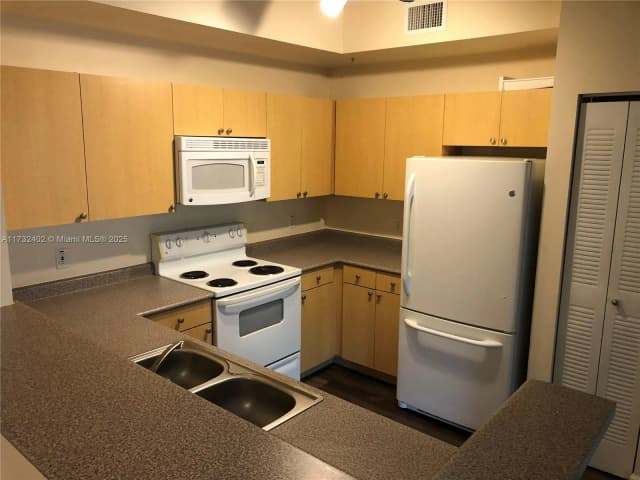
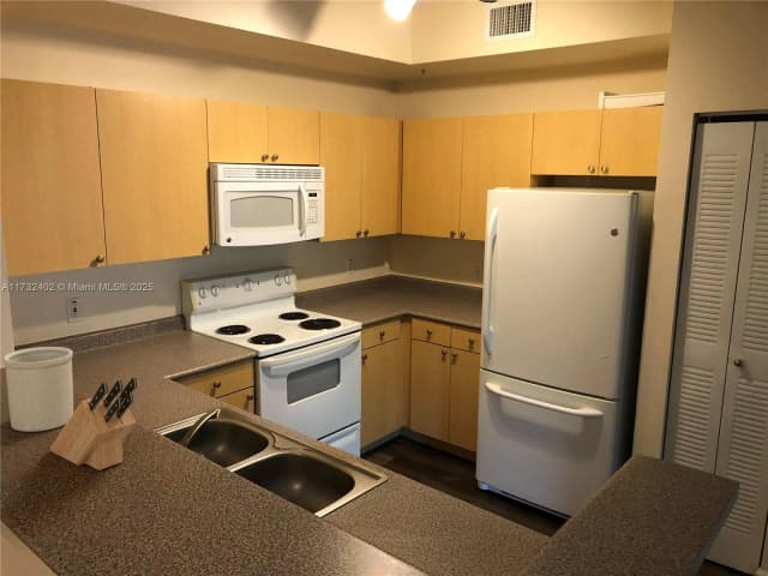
+ utensil holder [2,346,74,433]
+ knife block [49,376,138,472]
